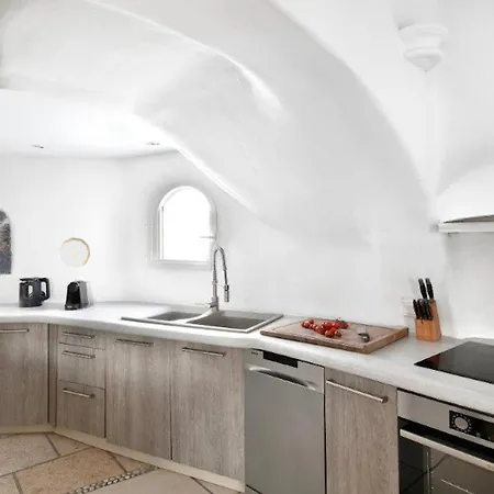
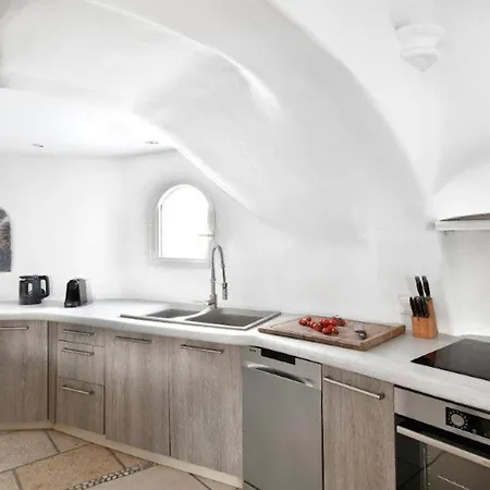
- decorative plate [58,237,91,269]
